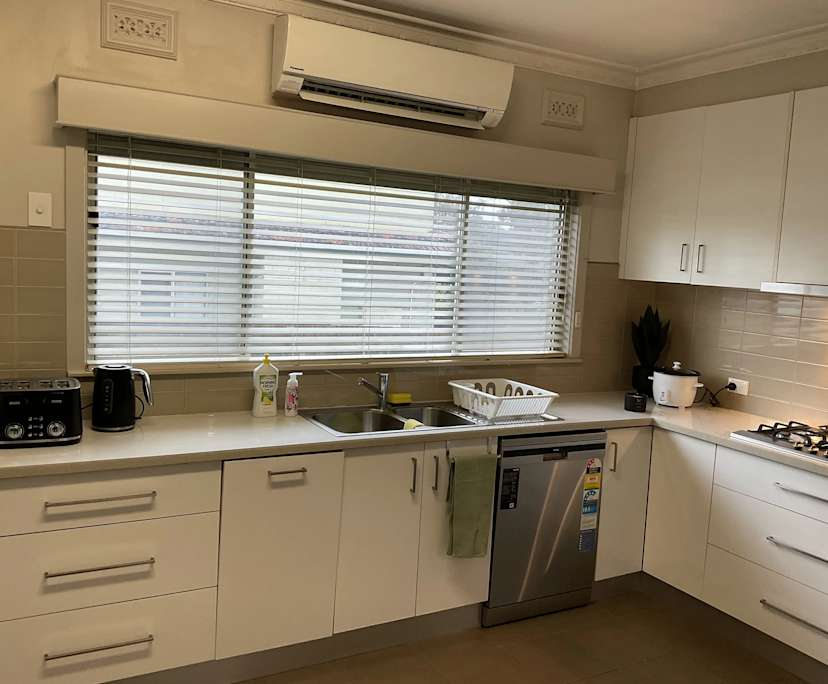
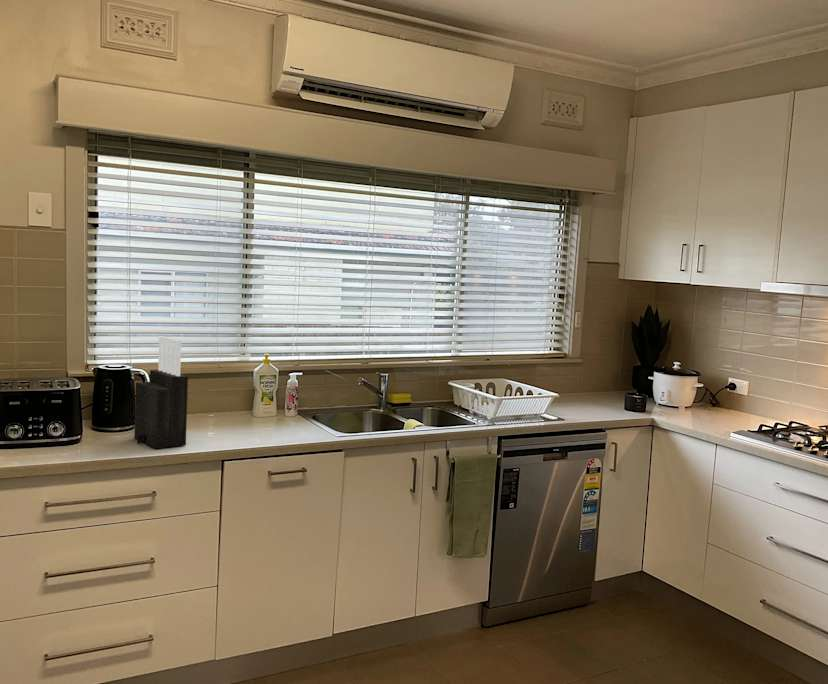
+ knife block [133,336,189,449]
